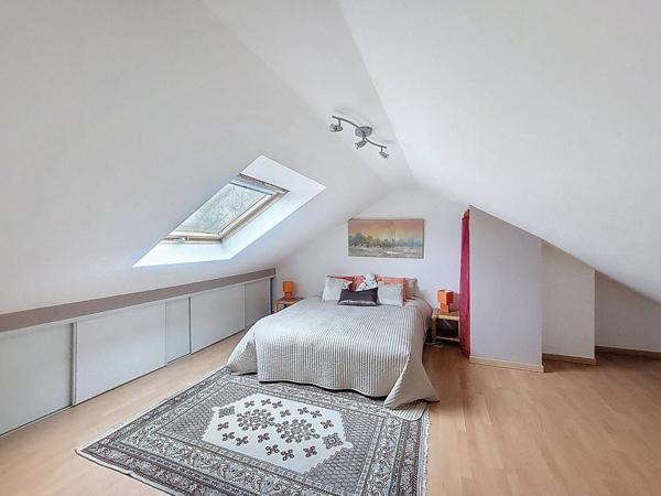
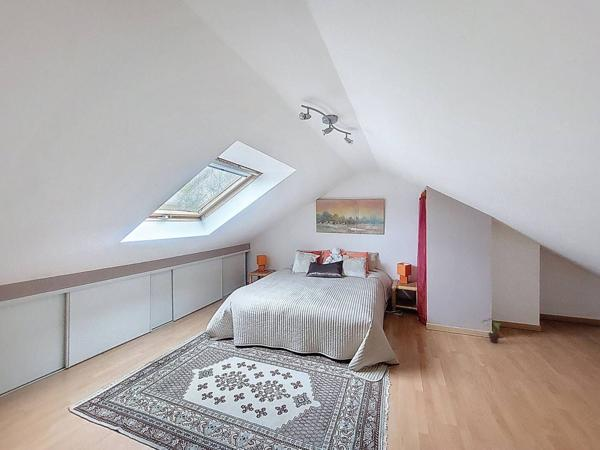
+ potted plant [481,318,505,344]
